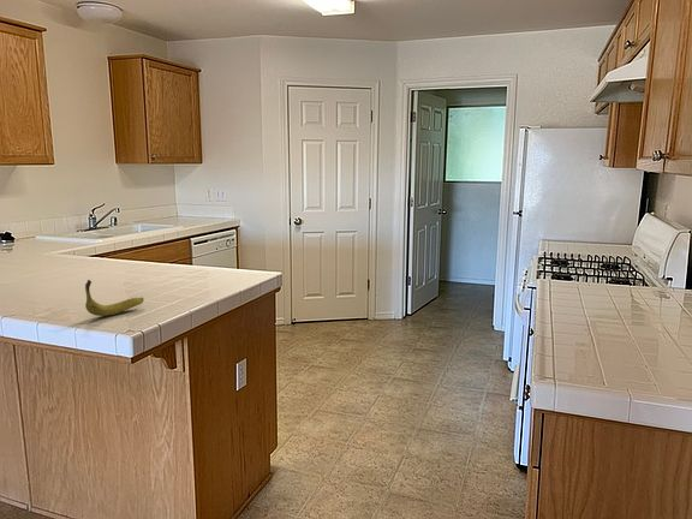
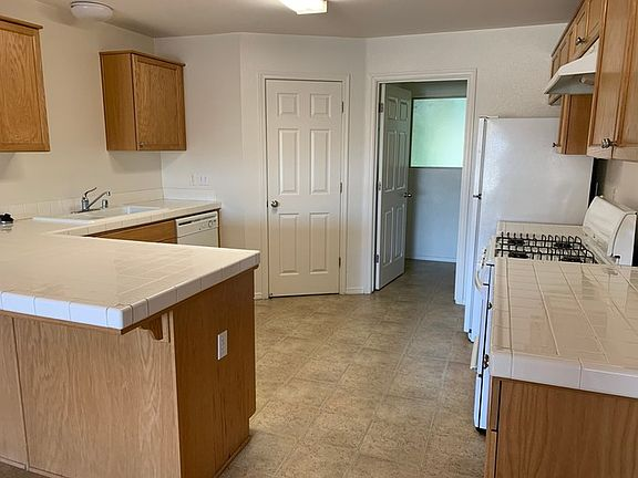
- banana [84,279,145,317]
